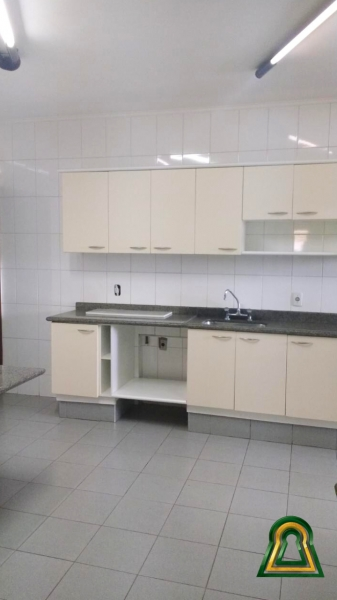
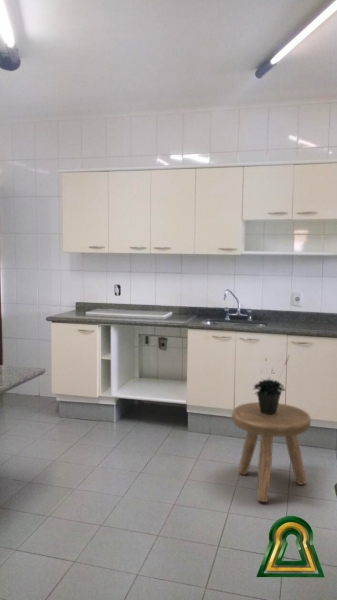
+ potted plant [252,353,291,415]
+ stool [231,401,312,503]
